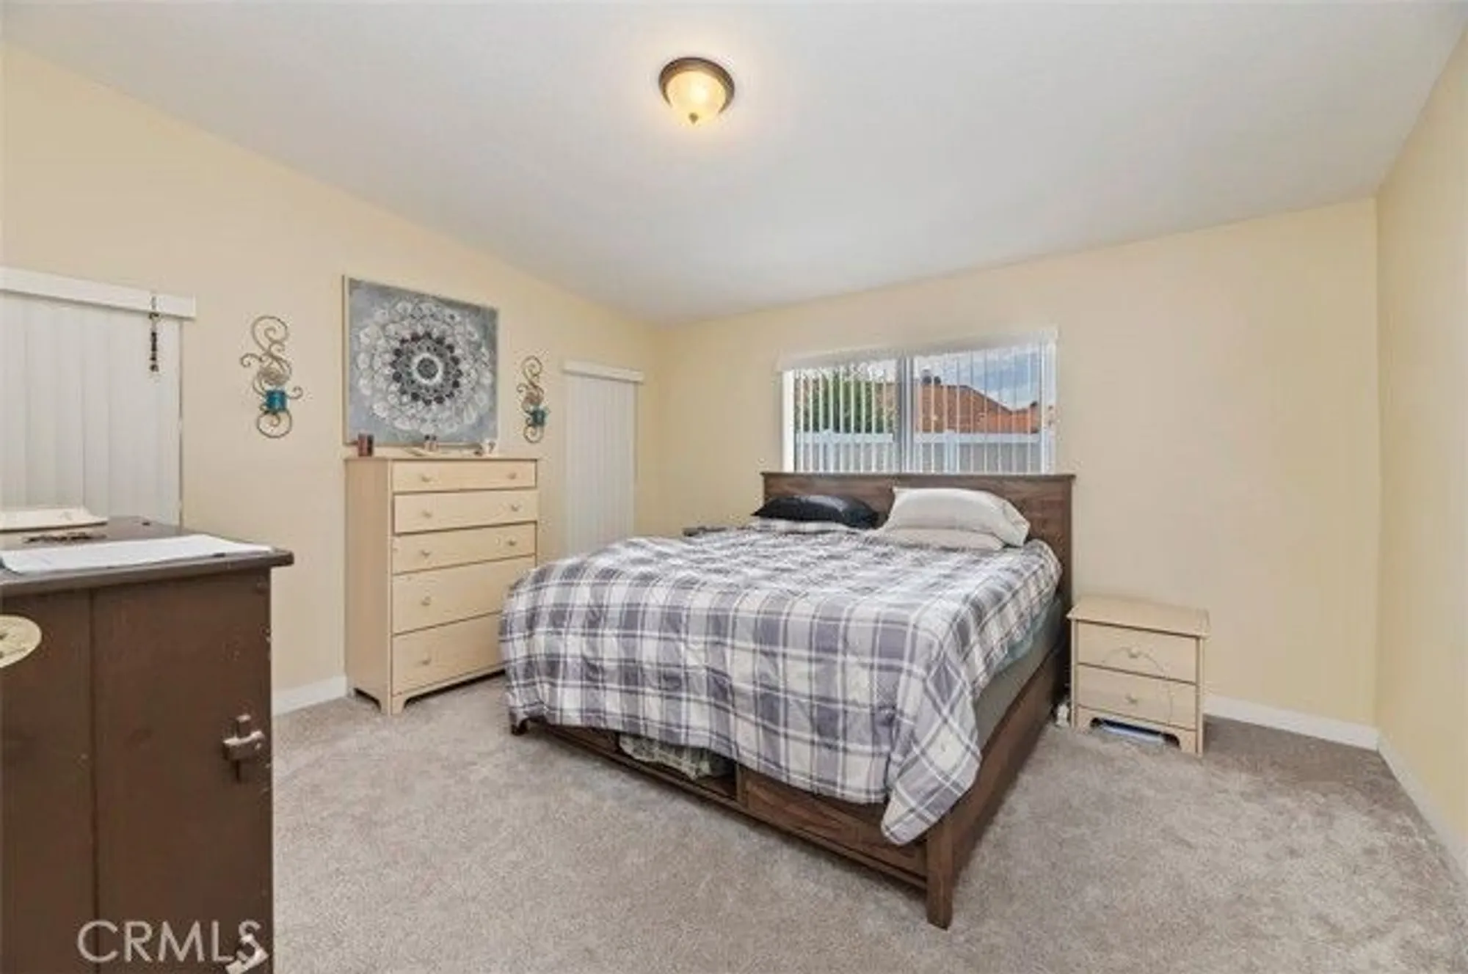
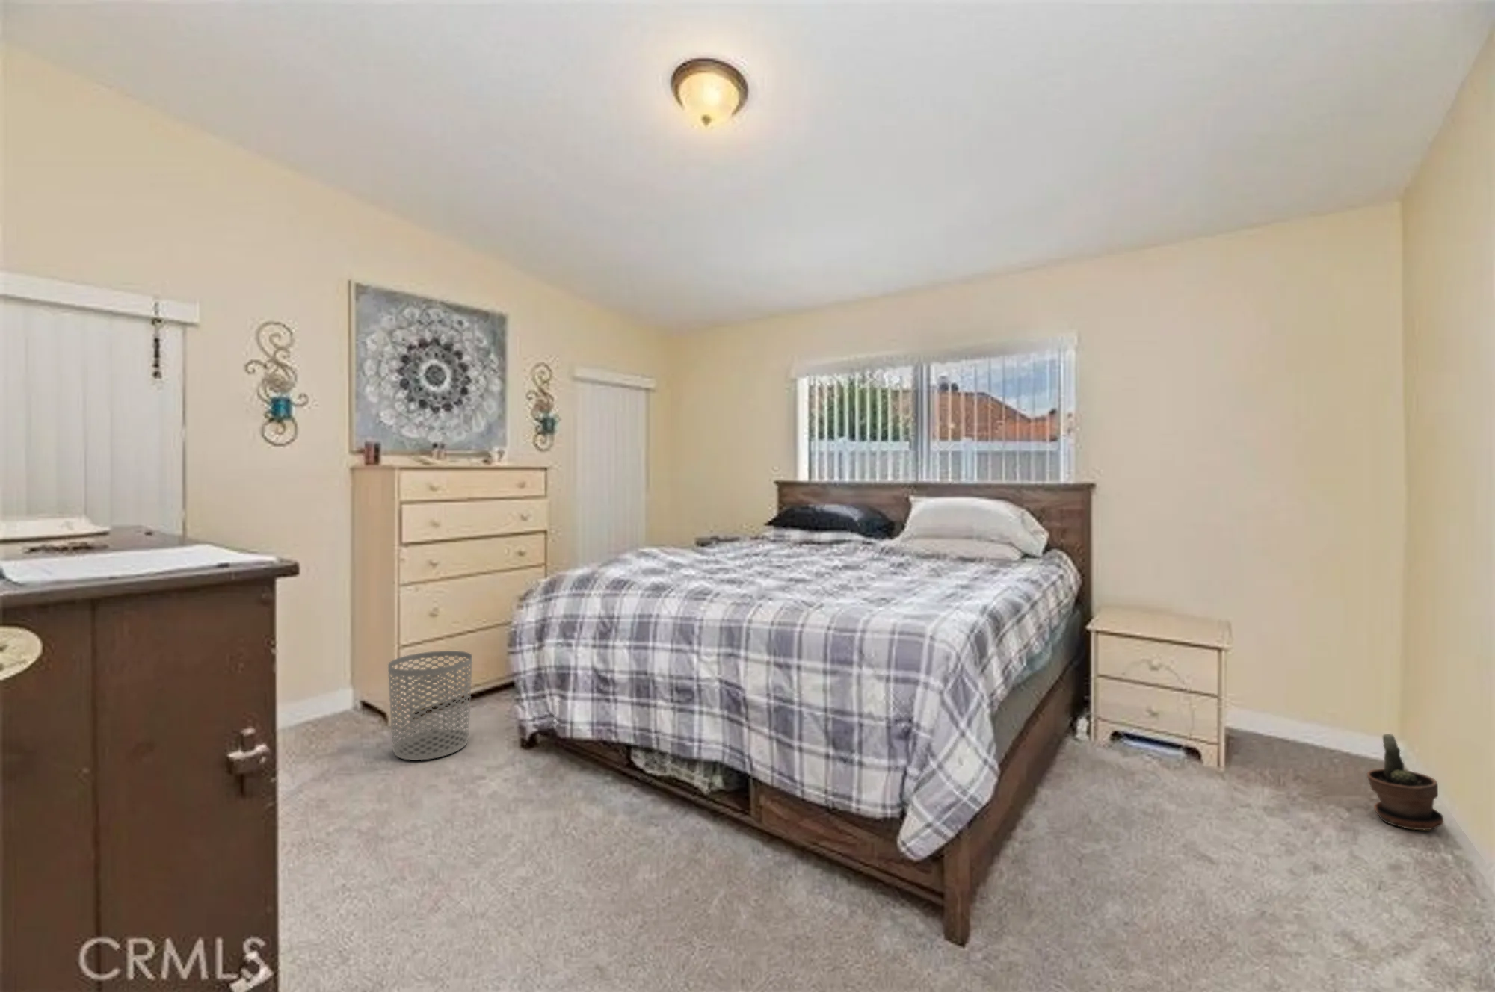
+ potted plant [1367,733,1444,831]
+ waste bin [388,650,473,762]
